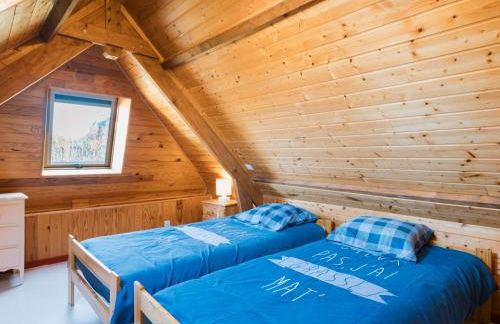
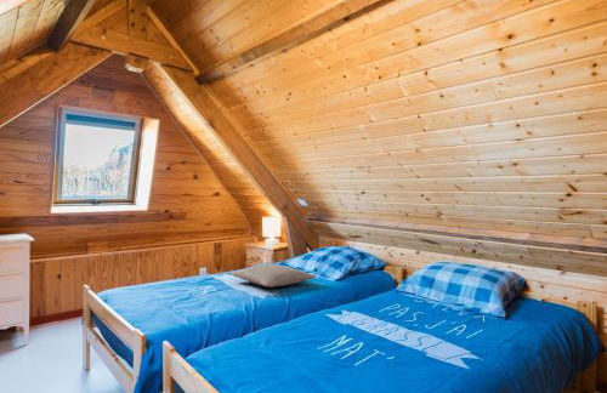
+ pillow [228,263,317,287]
